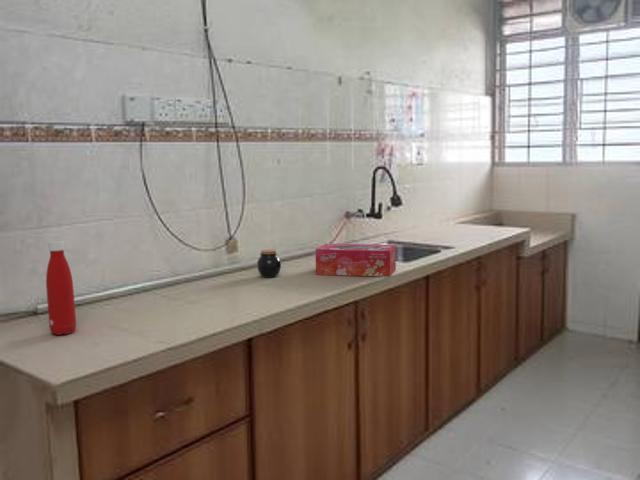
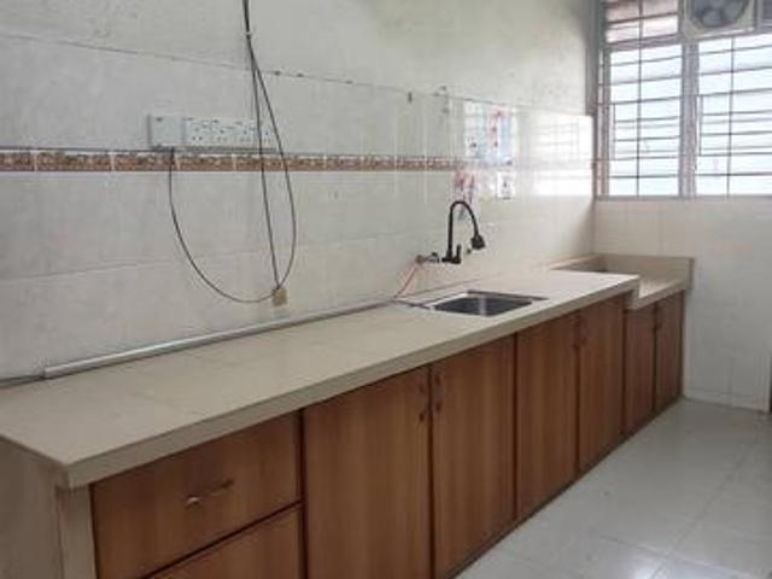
- jar [256,248,282,278]
- tissue box [314,243,397,278]
- bottle [45,240,77,336]
